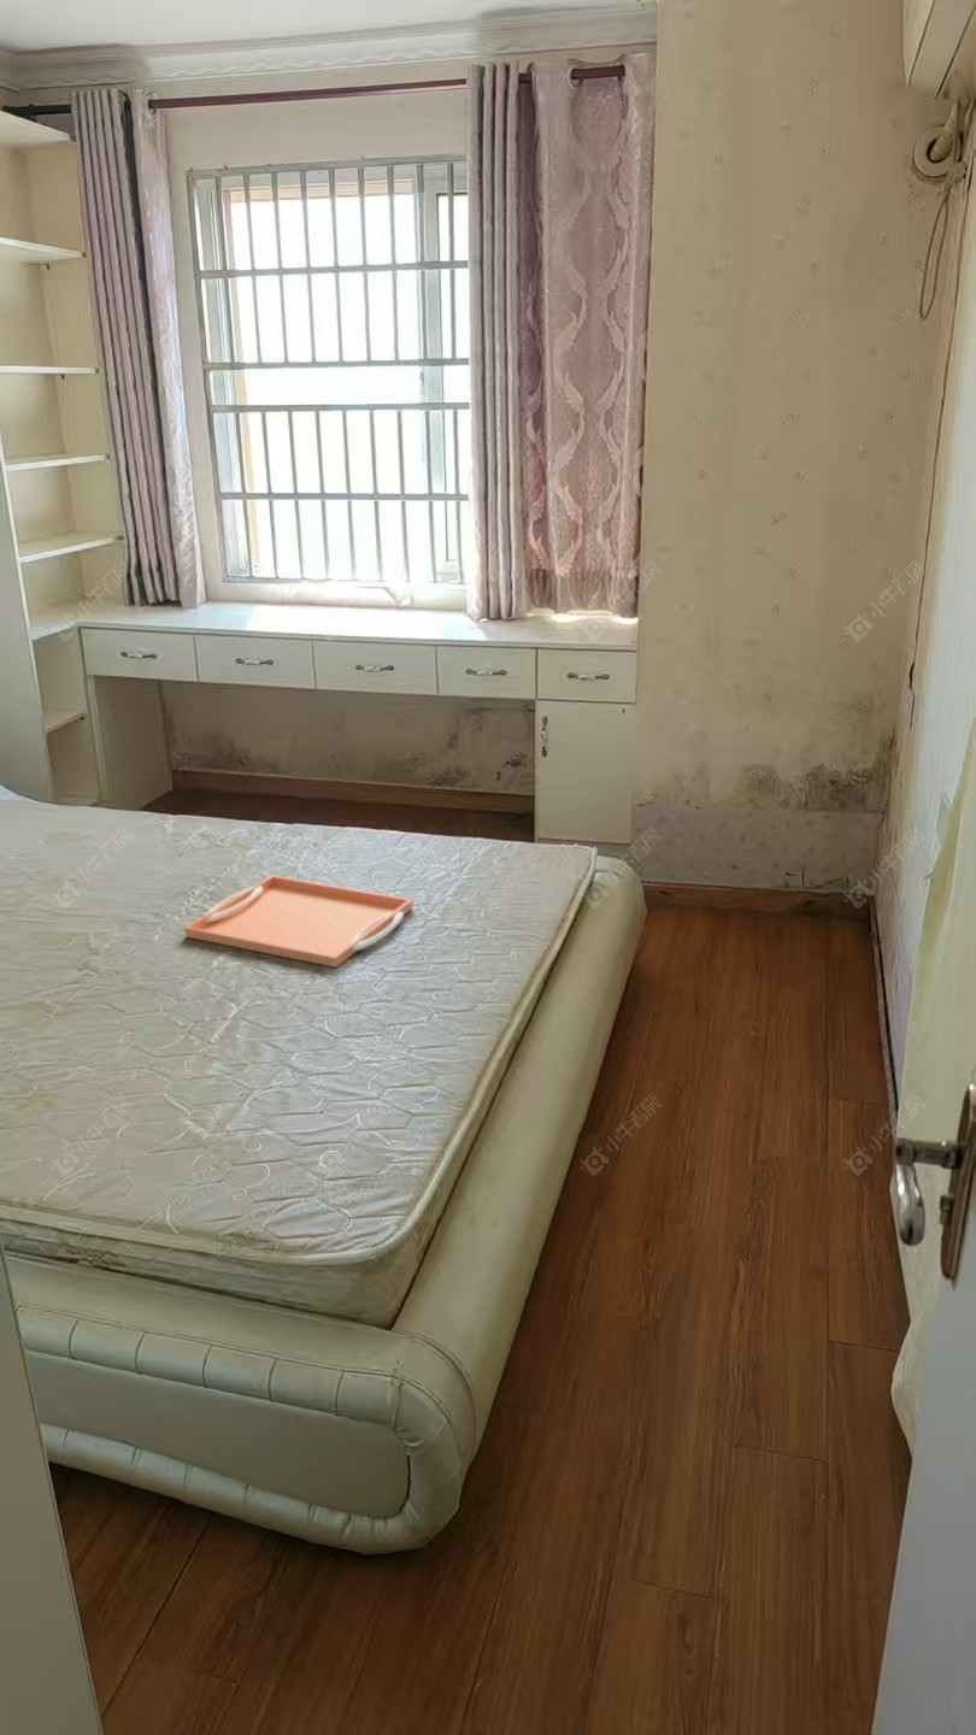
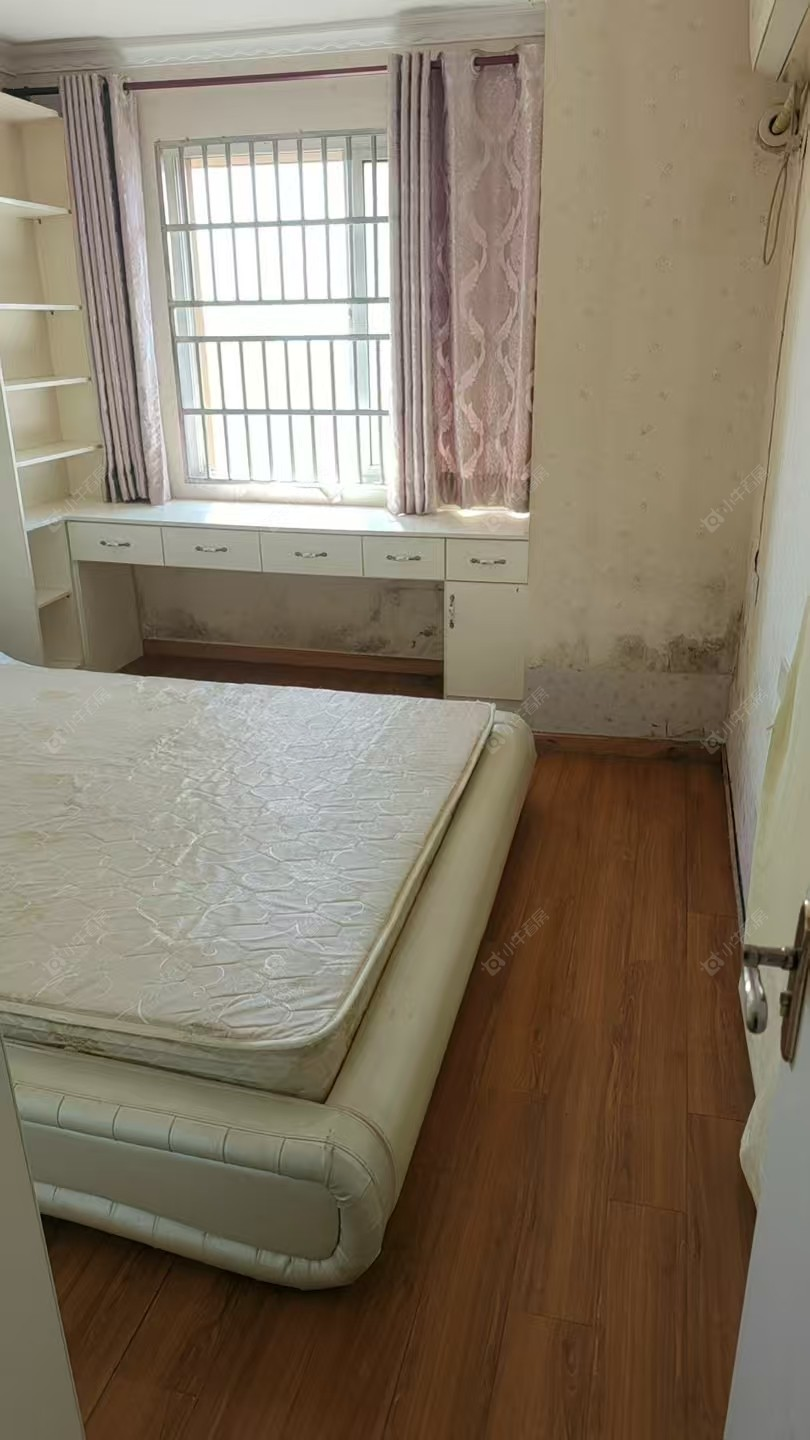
- serving tray [183,875,413,969]
